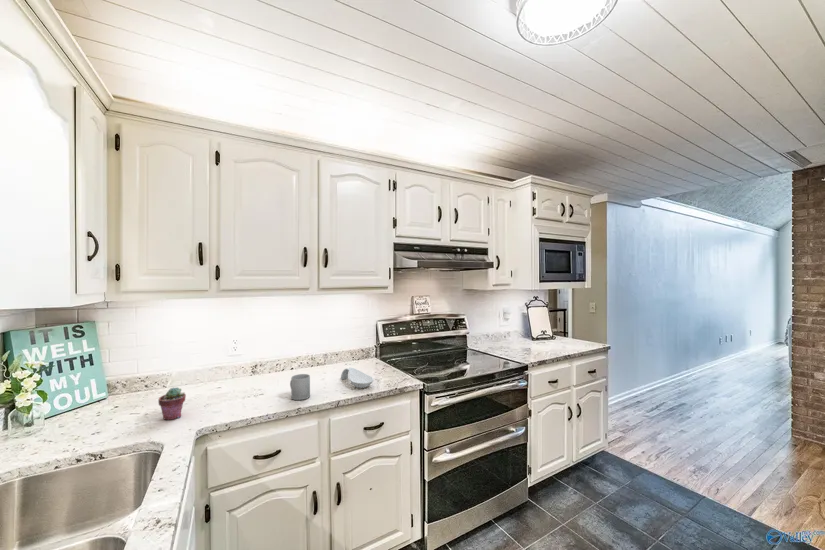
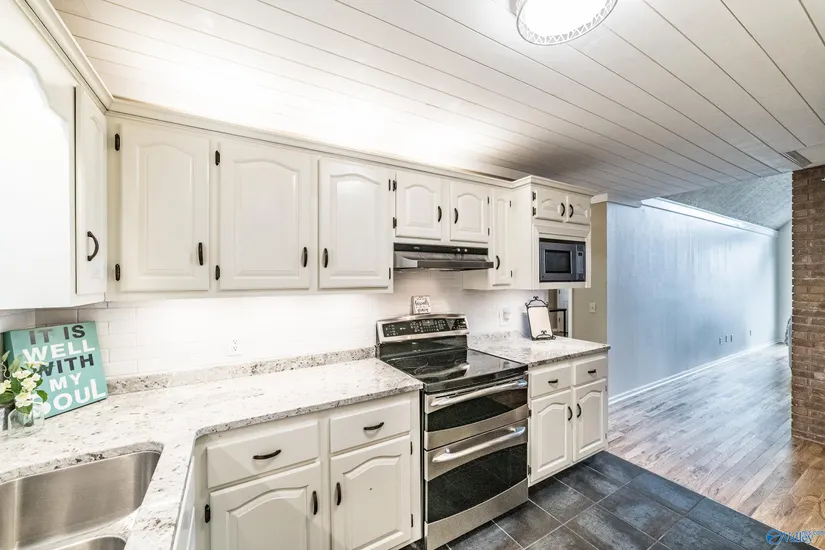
- mug [289,373,311,401]
- potted succulent [158,387,187,421]
- spoon rest [340,367,374,389]
